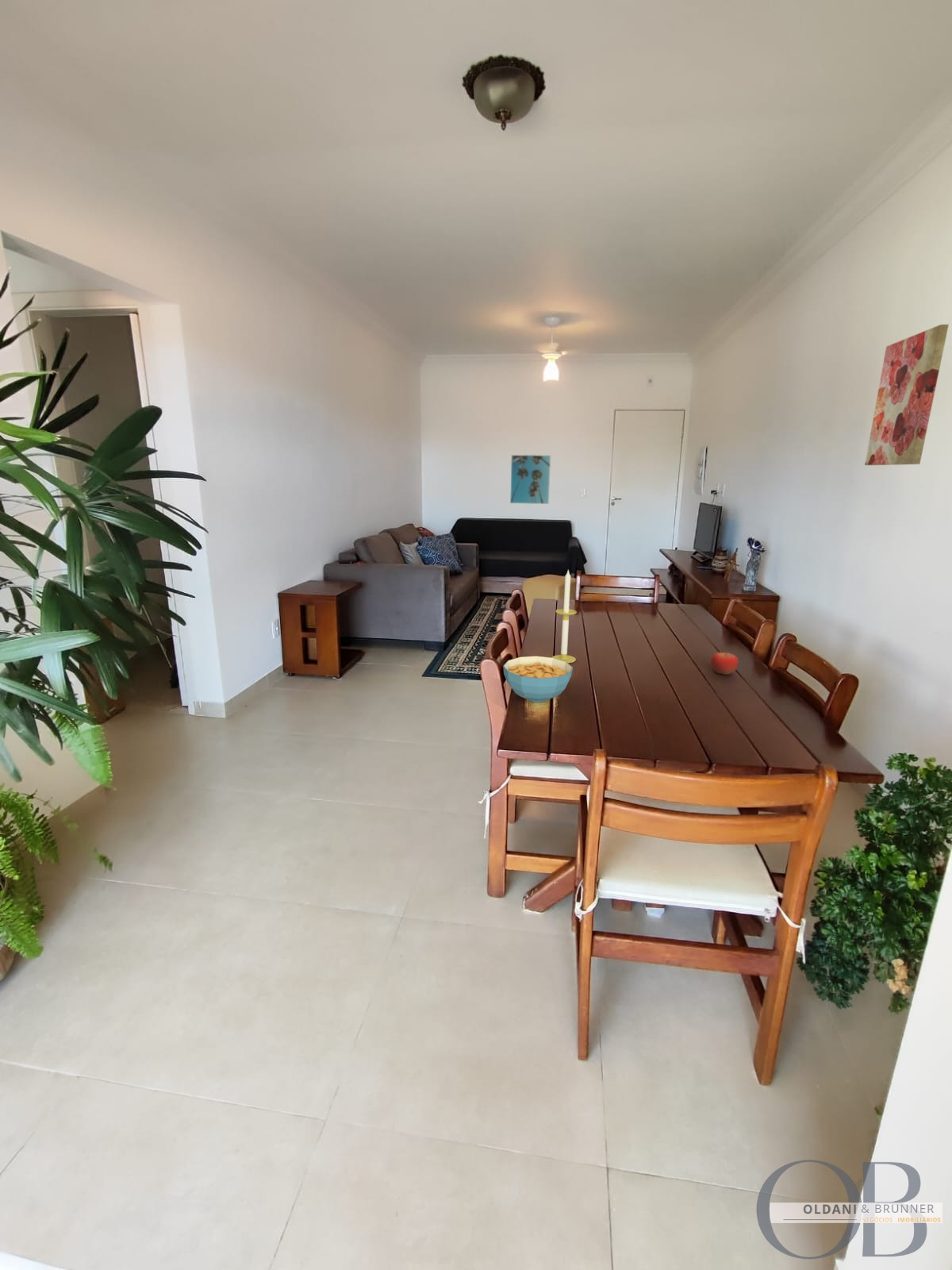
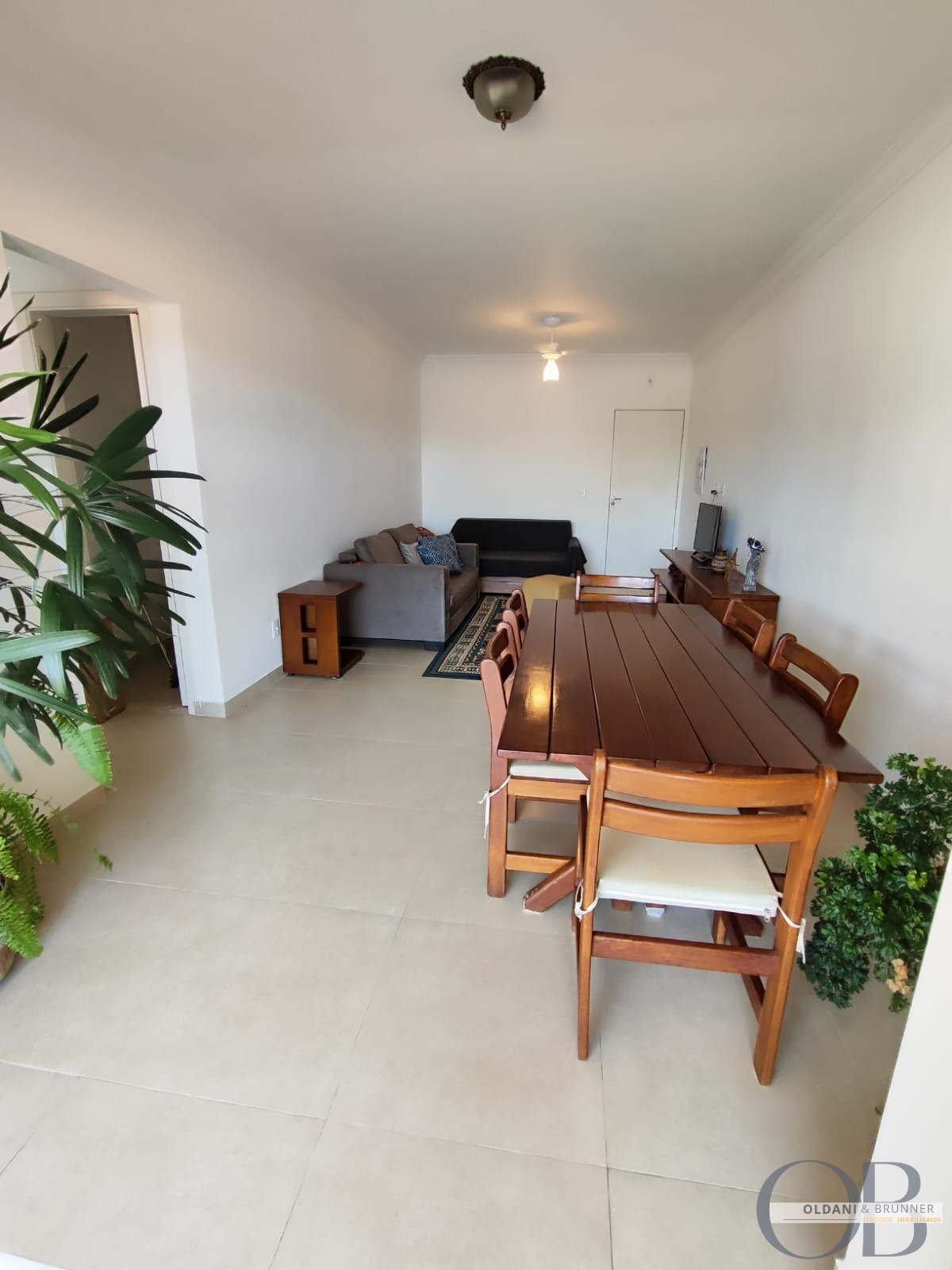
- candle [551,569,578,664]
- cereal bowl [502,656,574,703]
- fruit [710,649,739,675]
- wall art [864,324,950,466]
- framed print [509,454,551,505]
